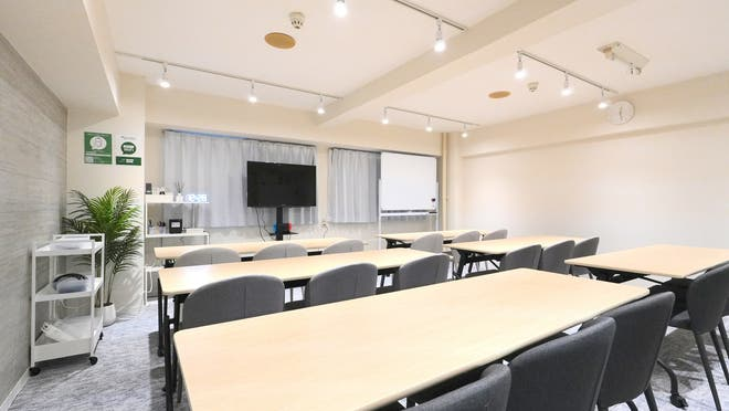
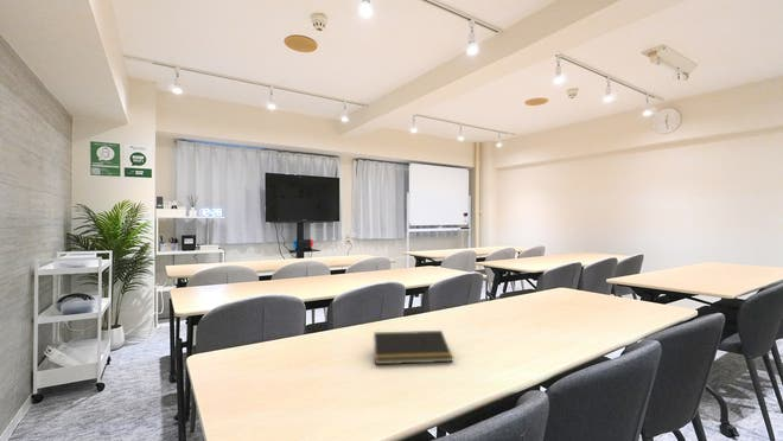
+ notepad [371,330,454,365]
